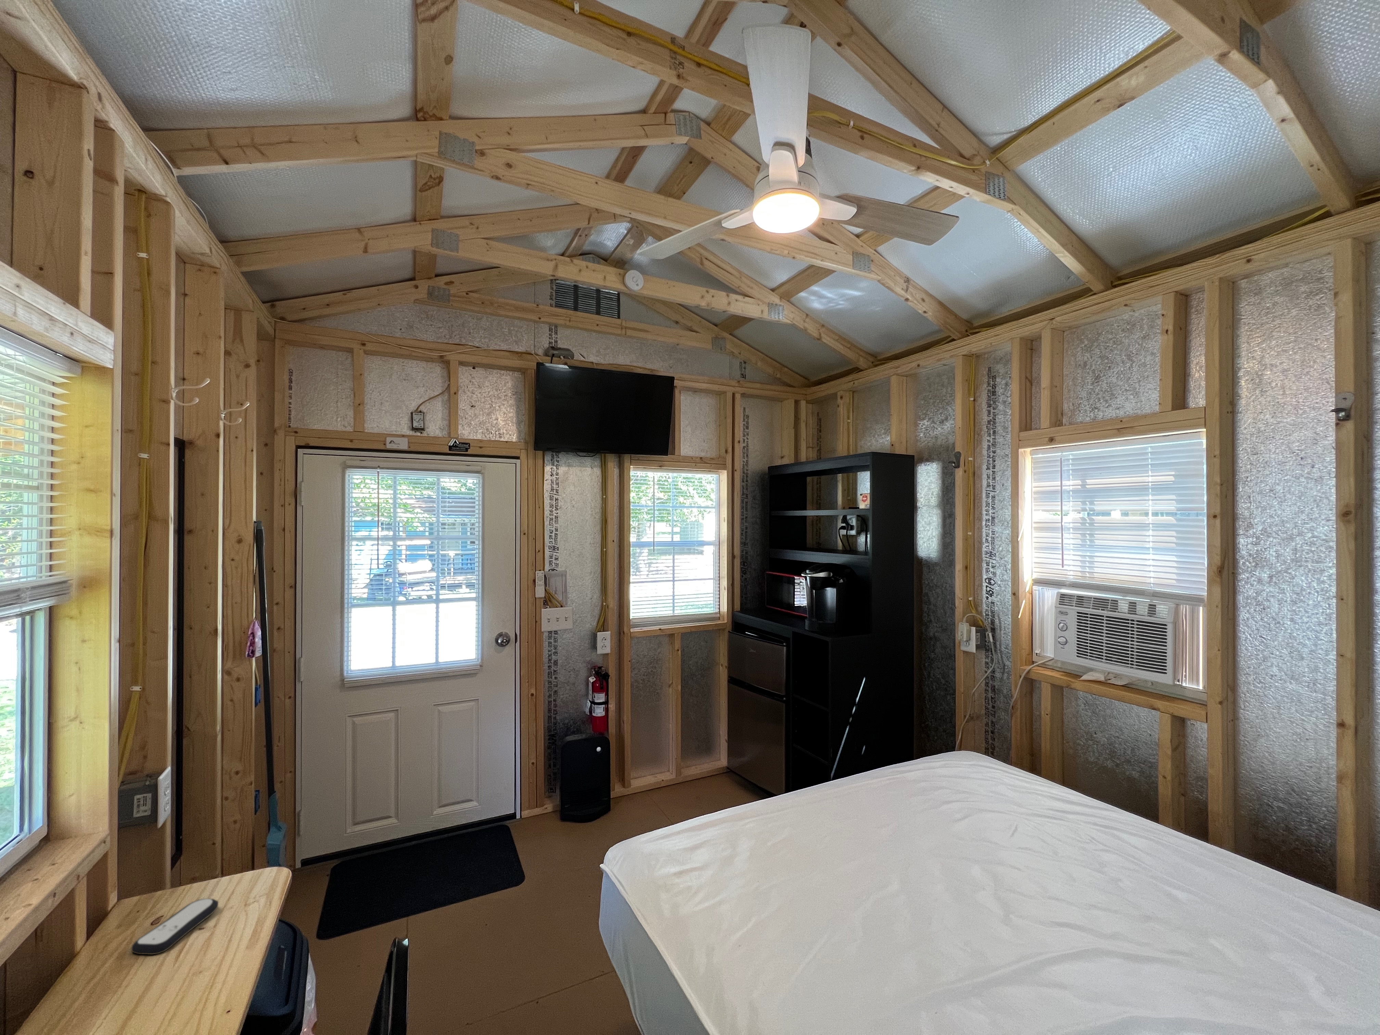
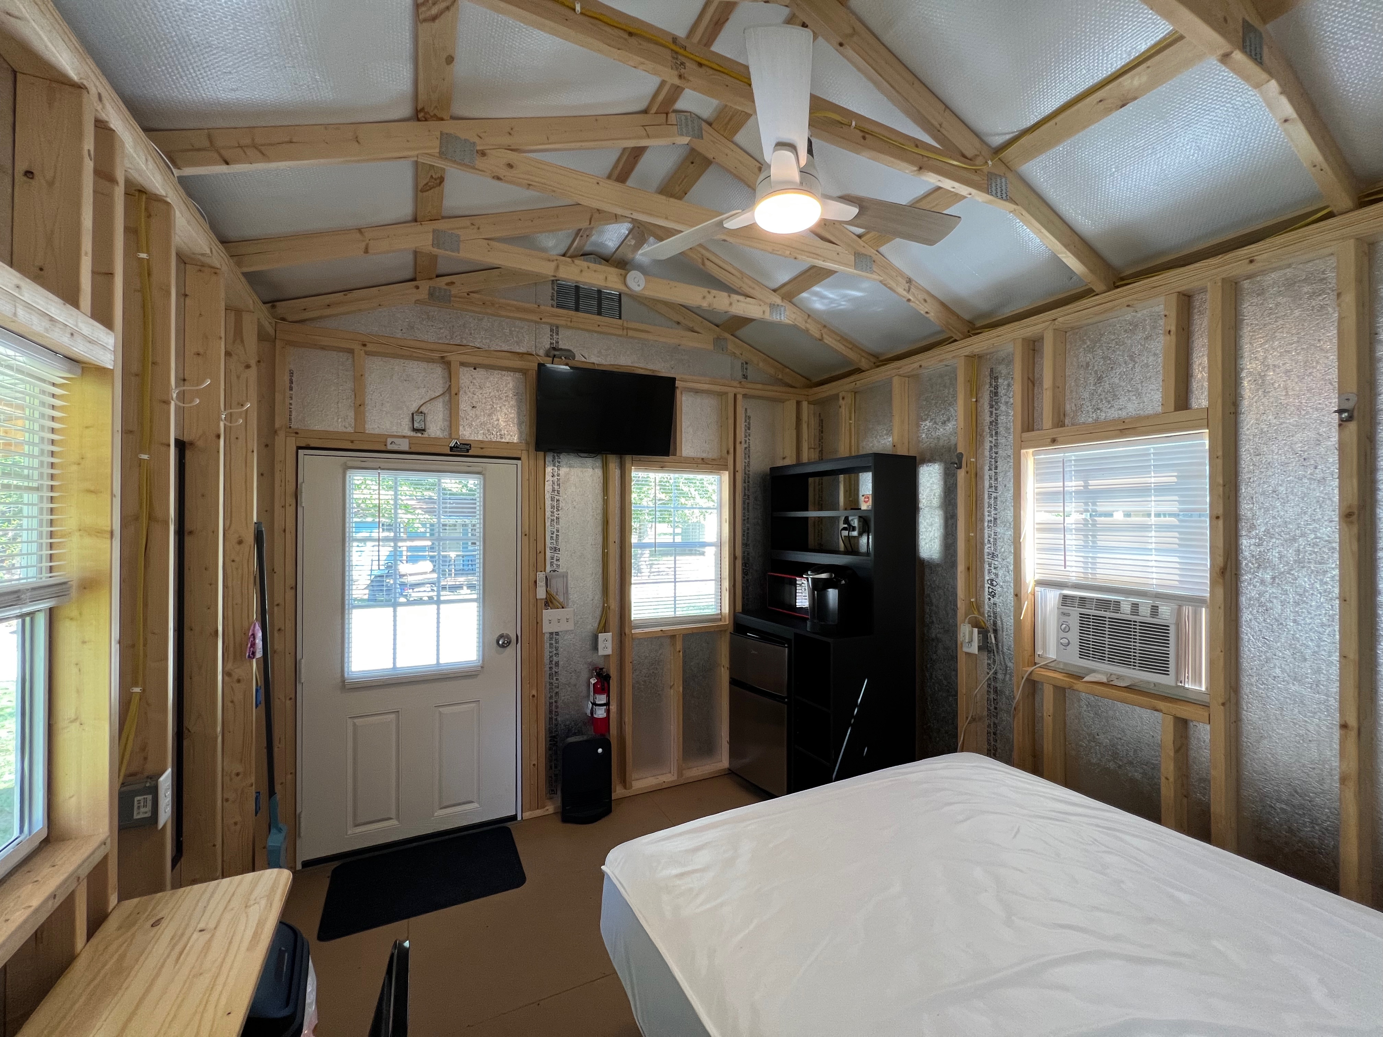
- remote control [131,898,218,955]
